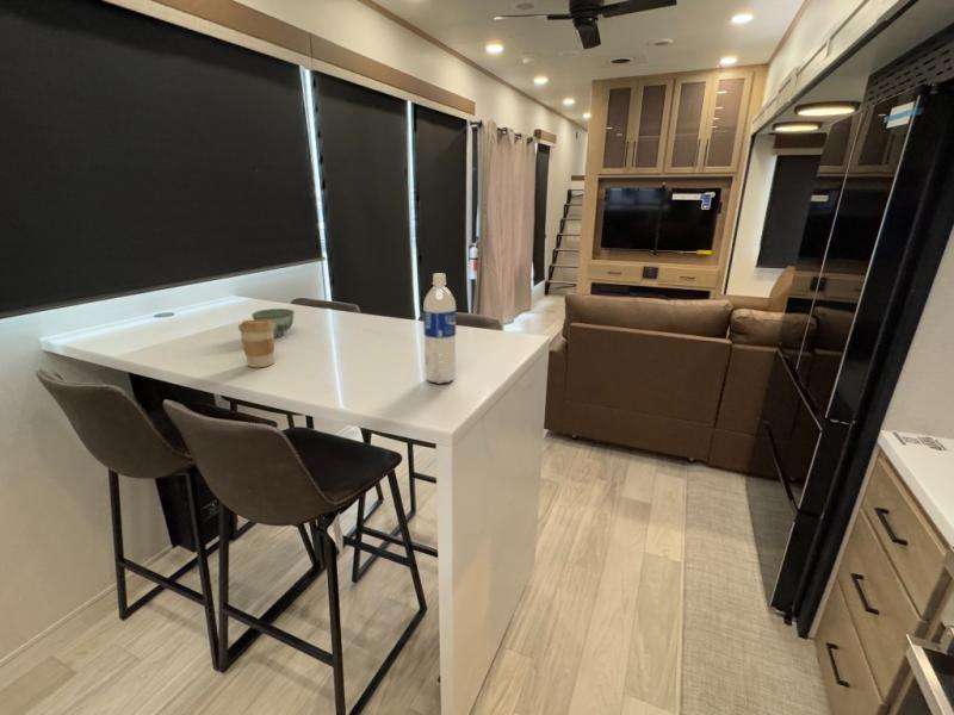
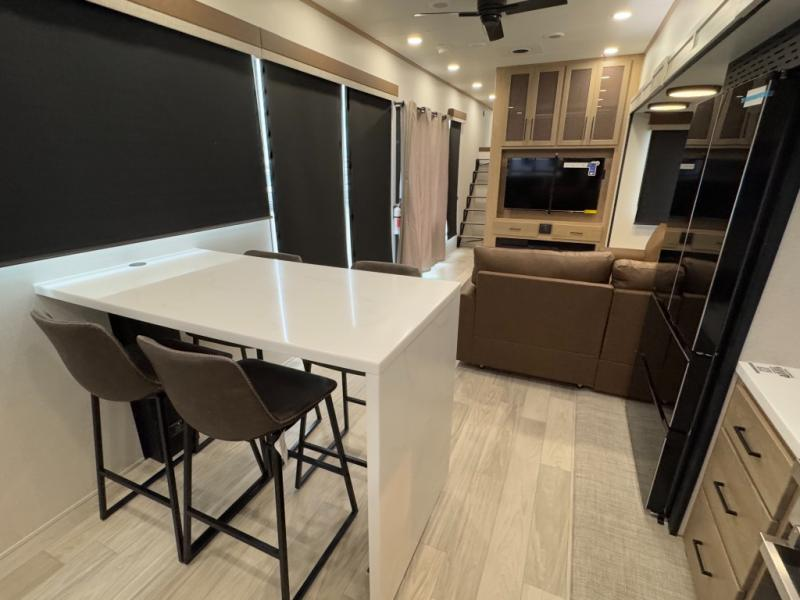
- bowl [250,307,296,338]
- coffee cup [237,319,275,368]
- water bottle [422,272,457,385]
